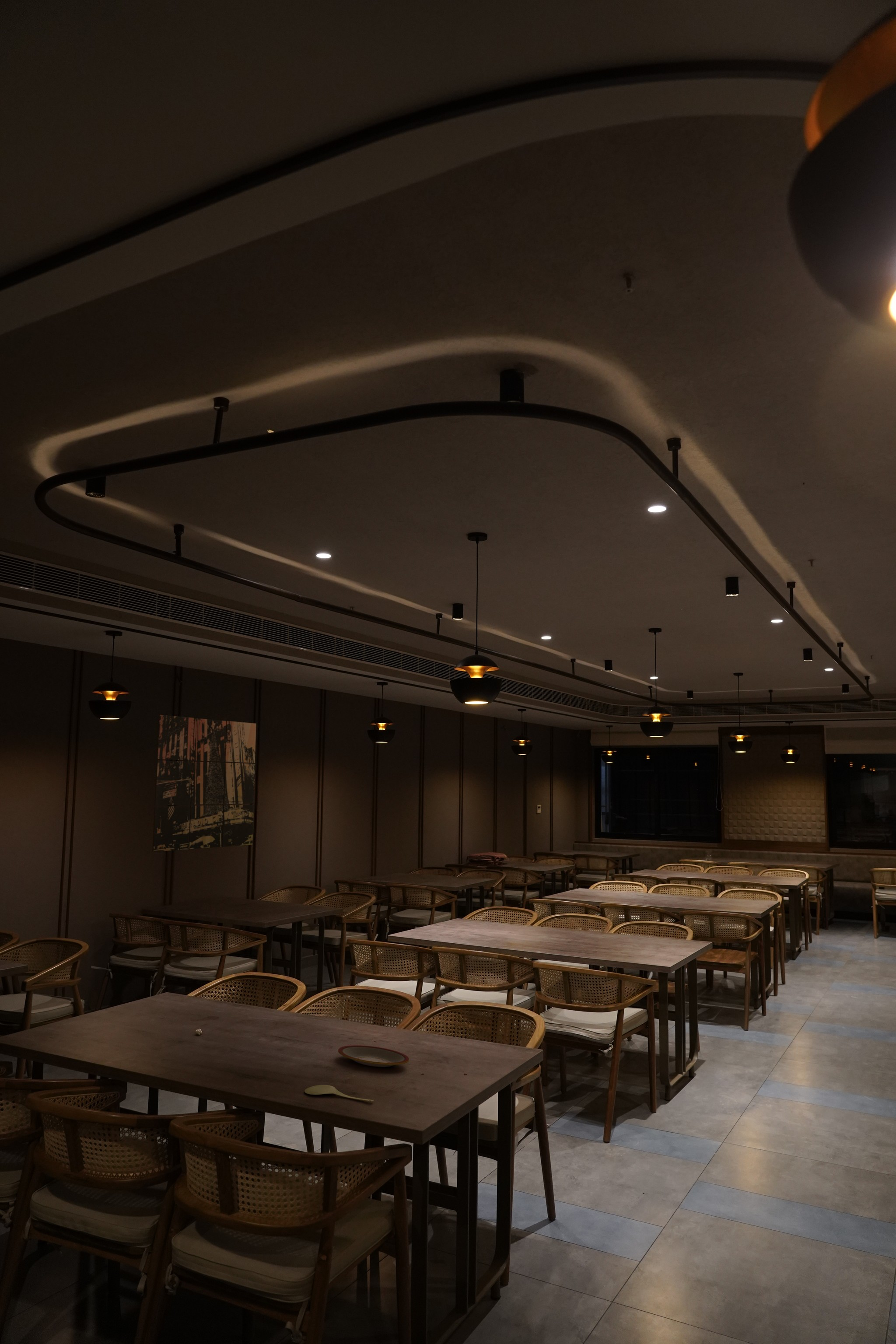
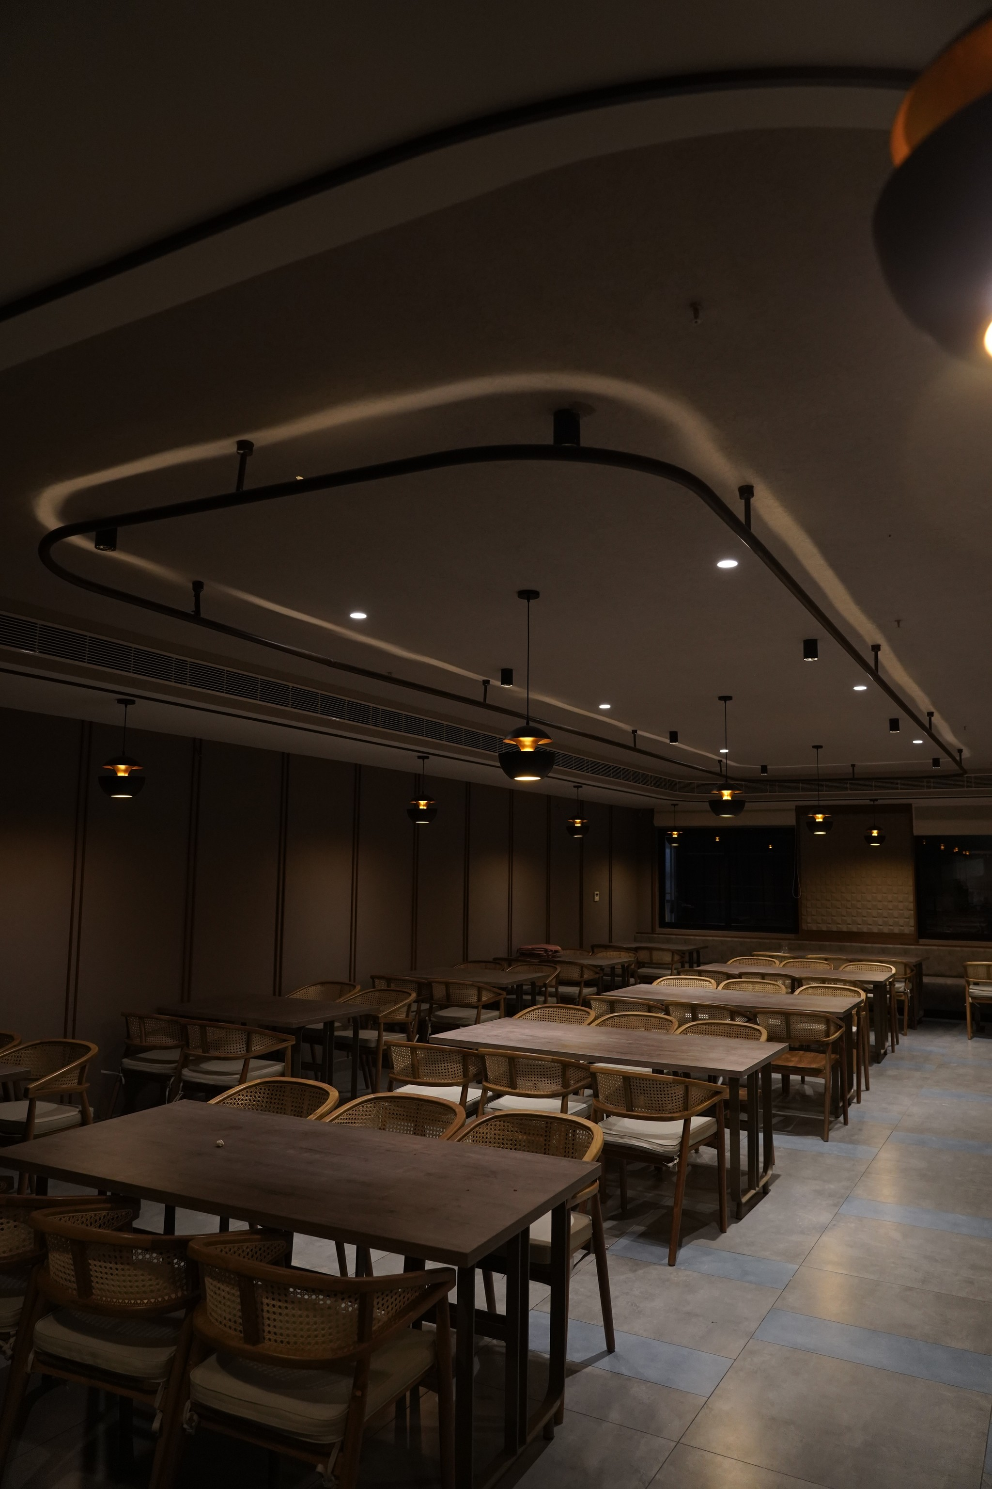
- spoon [304,1085,374,1102]
- wall art [152,714,257,852]
- plate [338,1045,409,1068]
